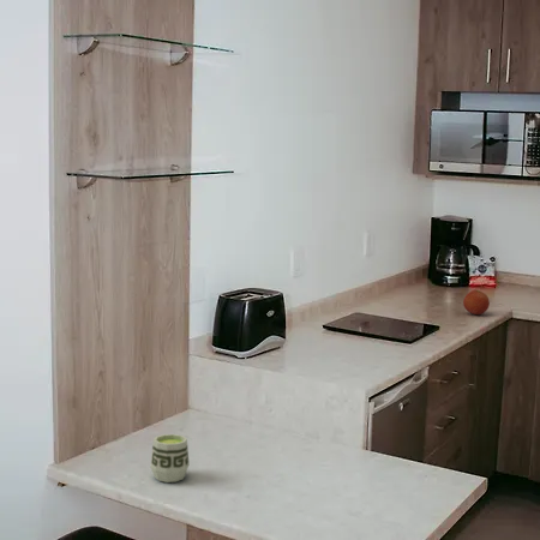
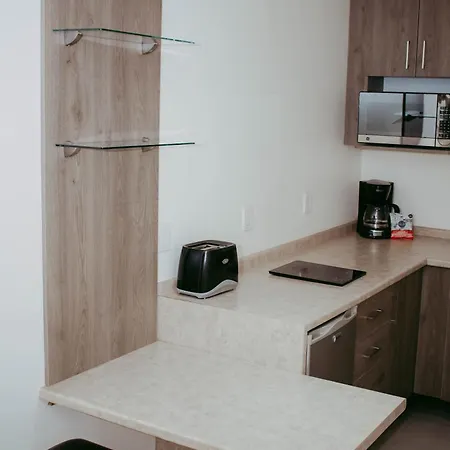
- fruit [462,289,491,316]
- cup [149,433,191,484]
